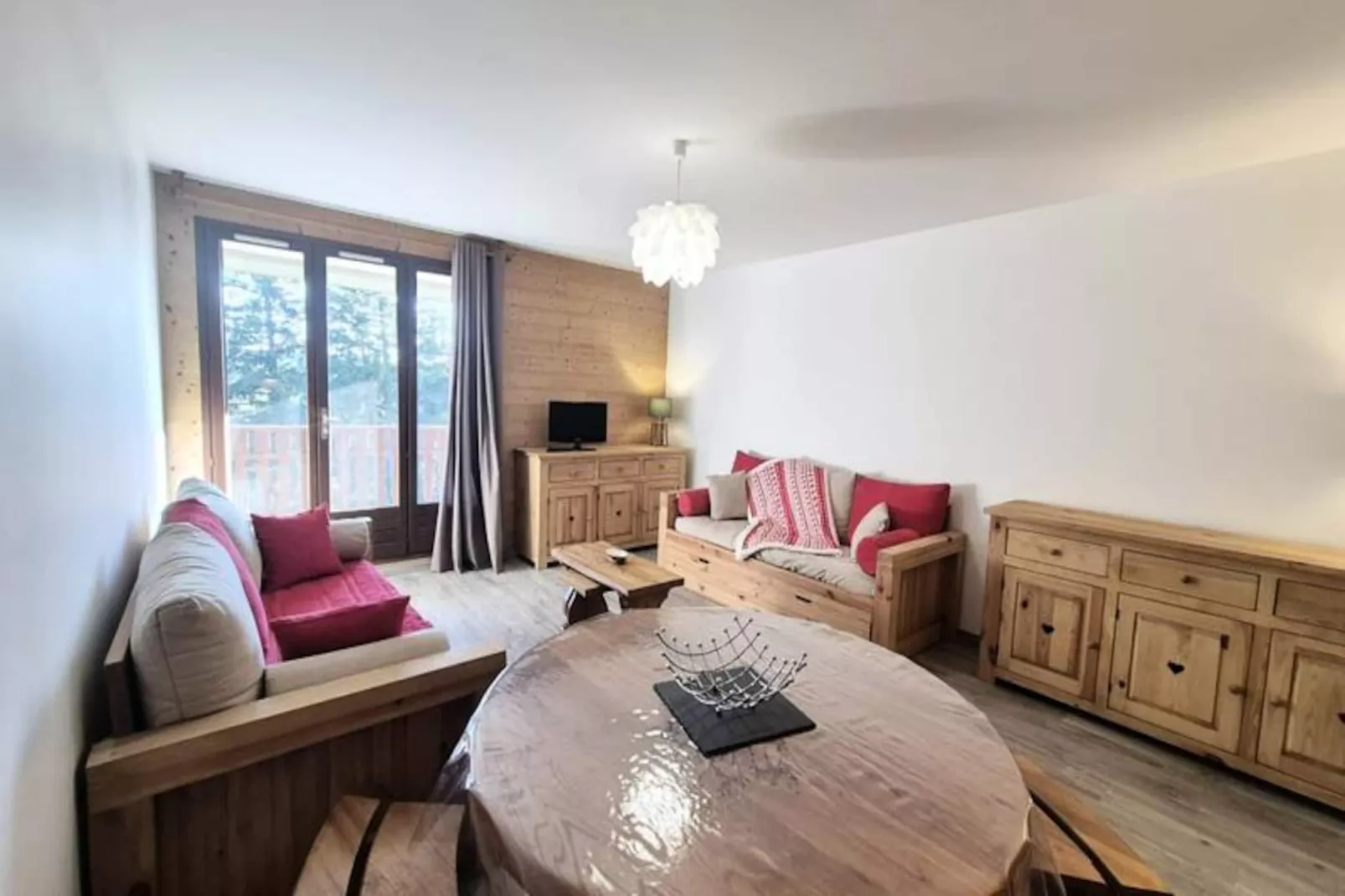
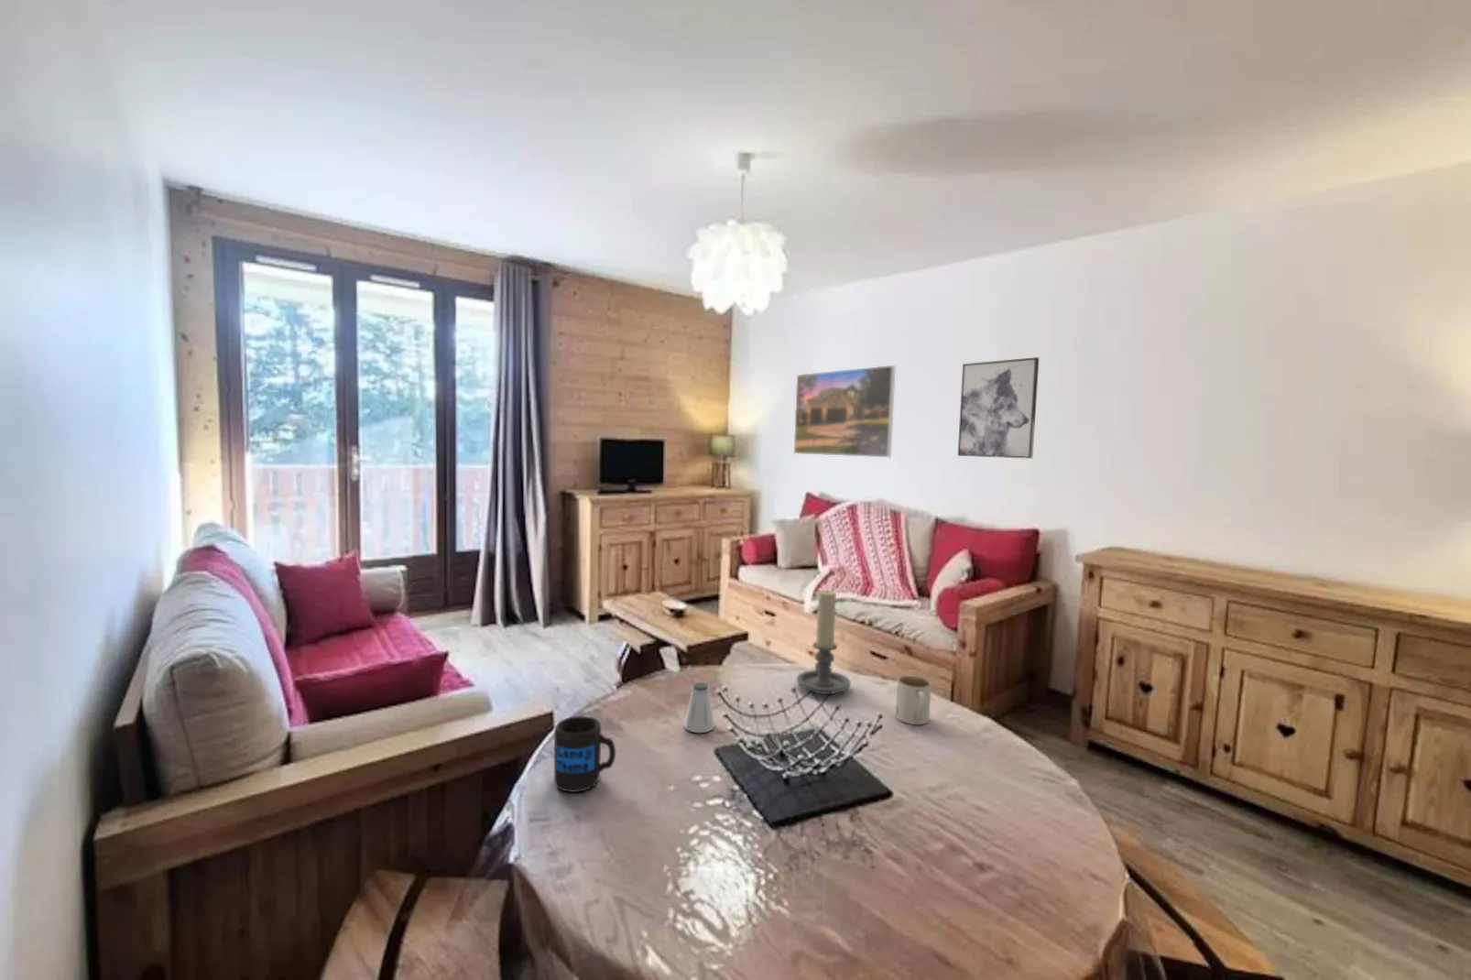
+ candle holder [796,588,852,696]
+ mug [553,715,617,793]
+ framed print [793,364,897,458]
+ mug [895,675,933,725]
+ saltshaker [684,681,715,734]
+ wall art [957,357,1040,459]
